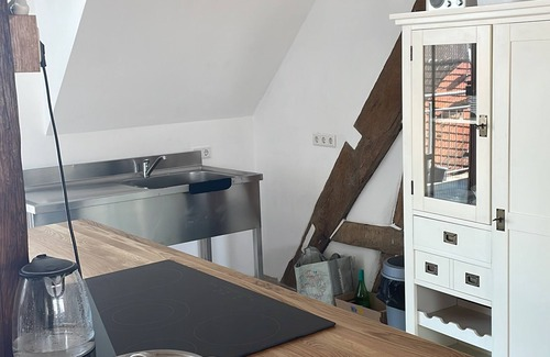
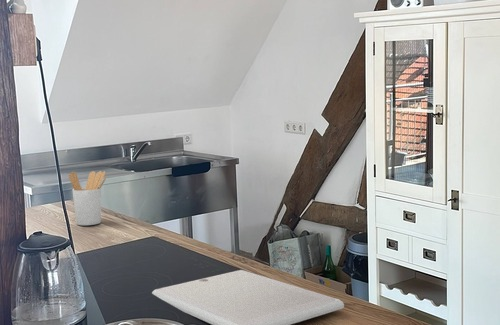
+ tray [151,269,345,325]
+ utensil holder [68,170,107,226]
